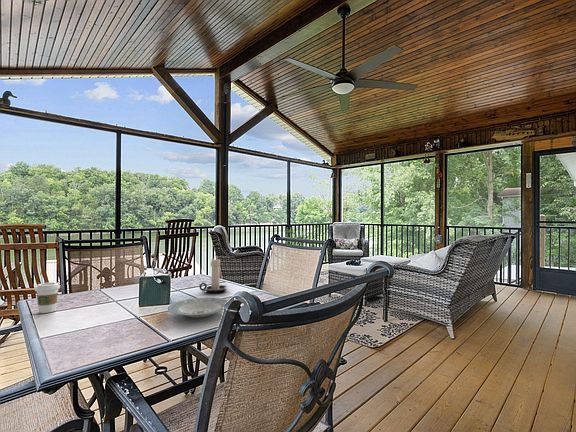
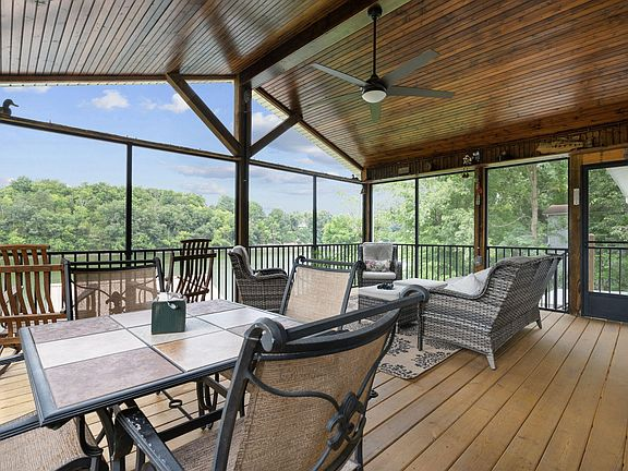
- coffee cup [34,281,61,314]
- plate [167,296,229,318]
- candle holder [198,255,228,295]
